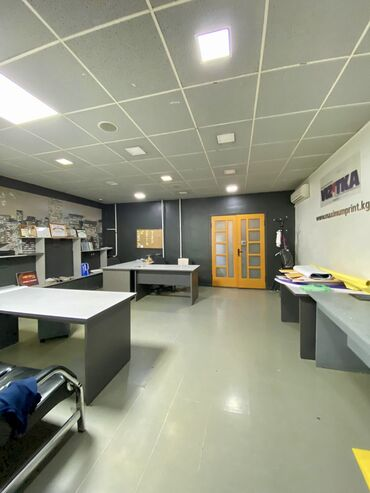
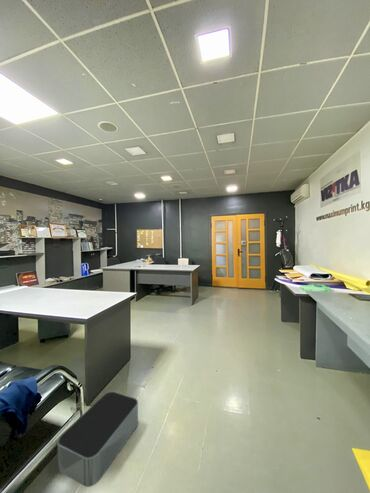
+ storage bin [57,390,139,488]
